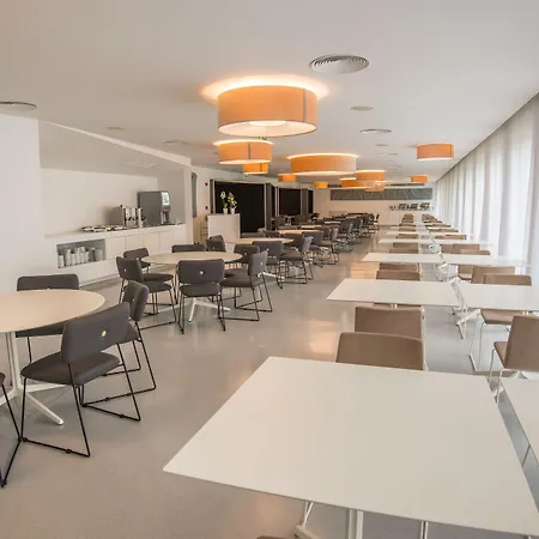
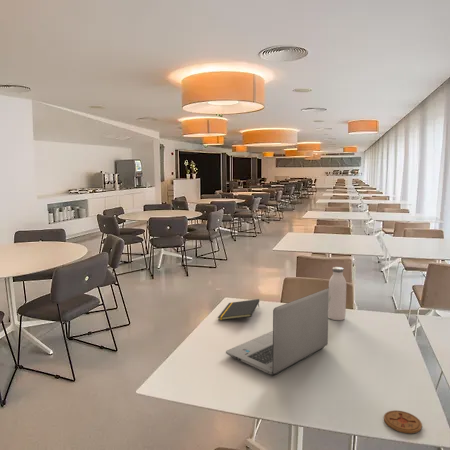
+ notepad [217,298,260,321]
+ water bottle [328,266,347,321]
+ coaster [383,409,423,434]
+ laptop [225,288,329,376]
